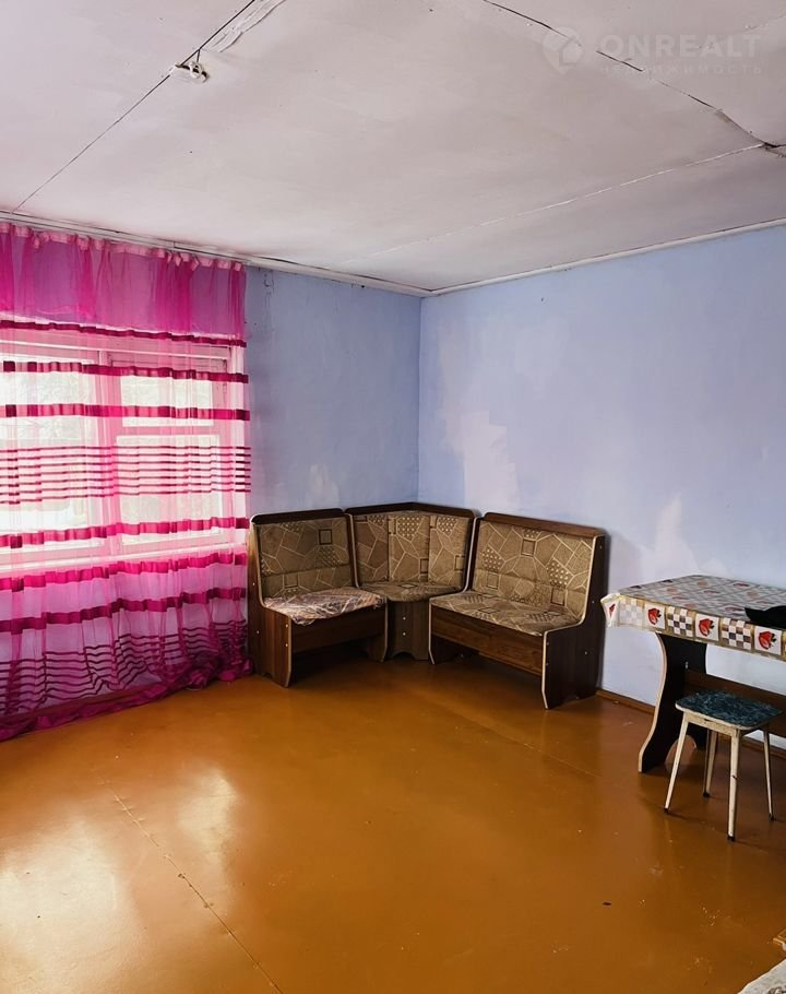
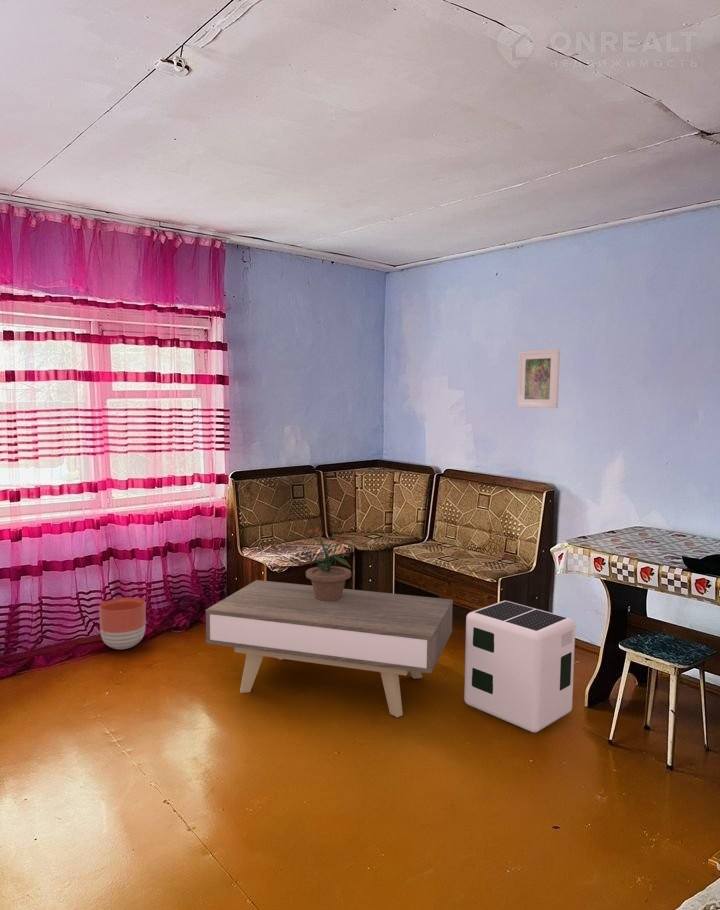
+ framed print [516,348,561,409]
+ coffee table [205,579,454,718]
+ potted plant [298,525,352,601]
+ planter [98,597,146,650]
+ air purifier [463,600,576,733]
